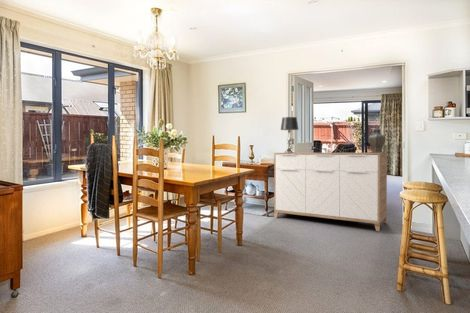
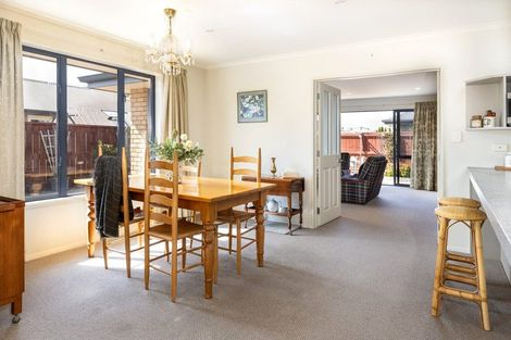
- sideboard [273,152,388,232]
- table lamp [280,116,300,153]
- decorative urn [367,124,387,153]
